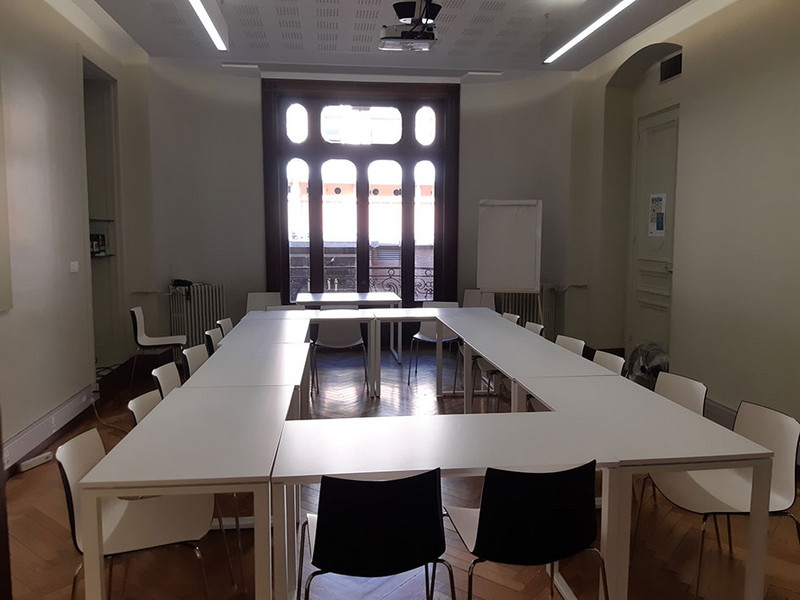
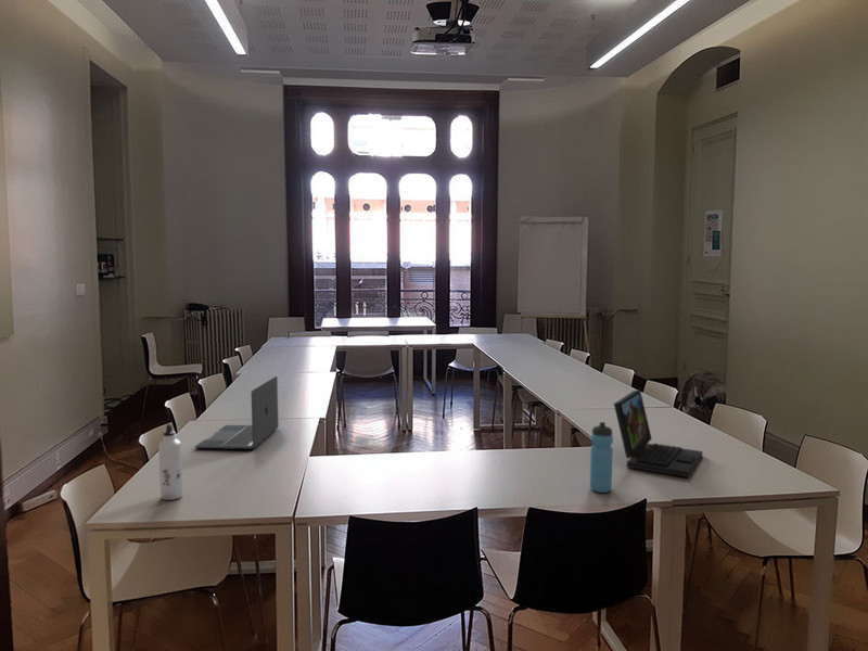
+ laptop [613,388,703,478]
+ water bottle [157,422,183,501]
+ water bottle [589,421,614,494]
+ laptop [194,375,280,450]
